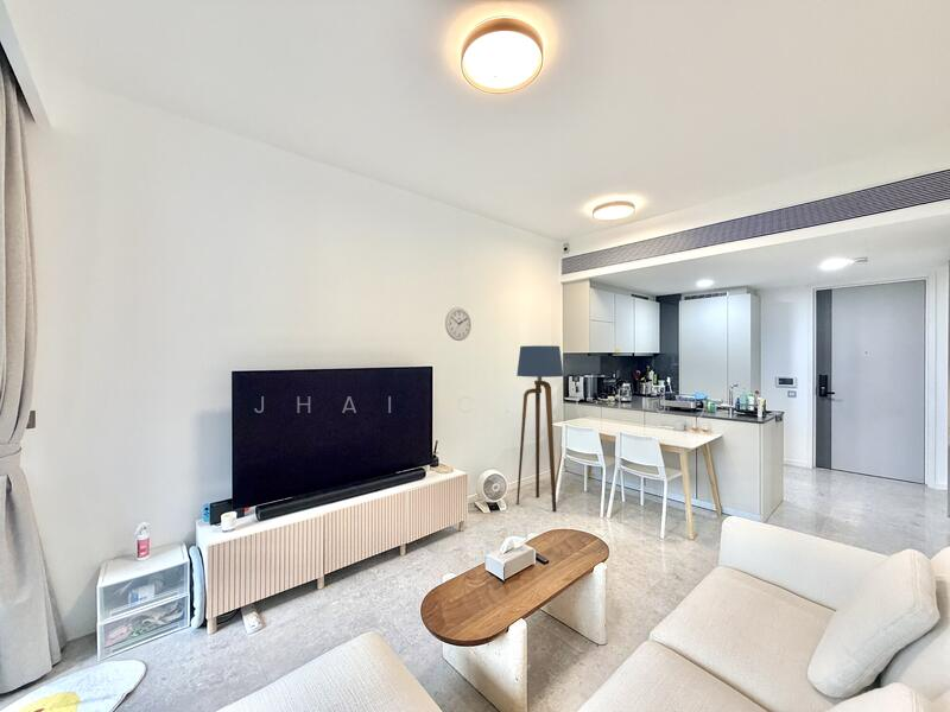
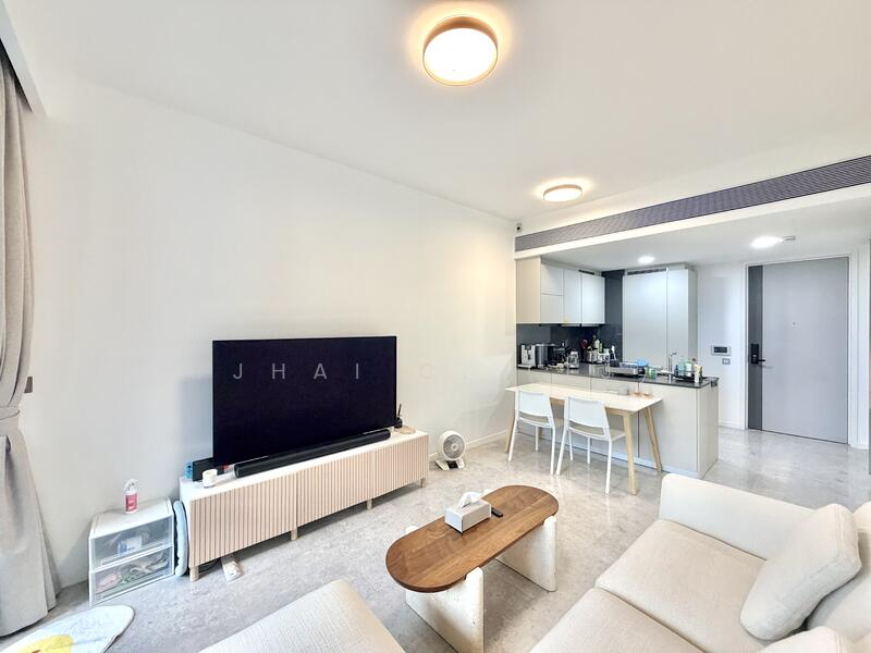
- floor lamp [515,344,564,513]
- wall clock [444,306,473,342]
